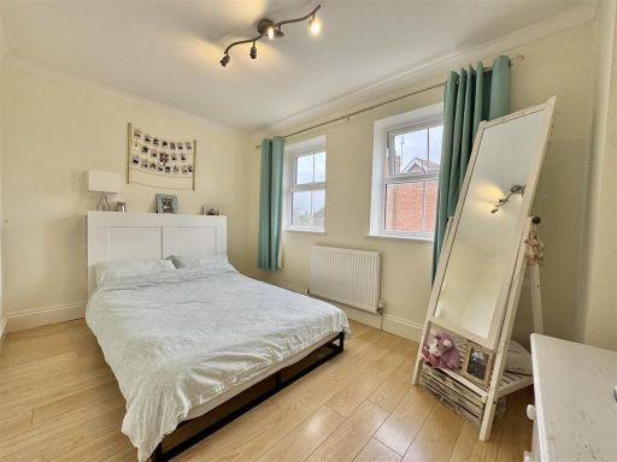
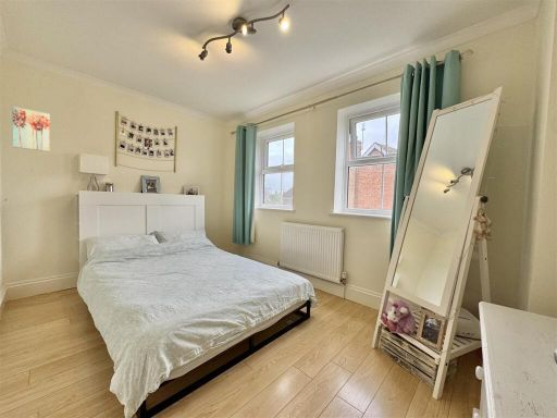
+ wall art [12,106,51,152]
